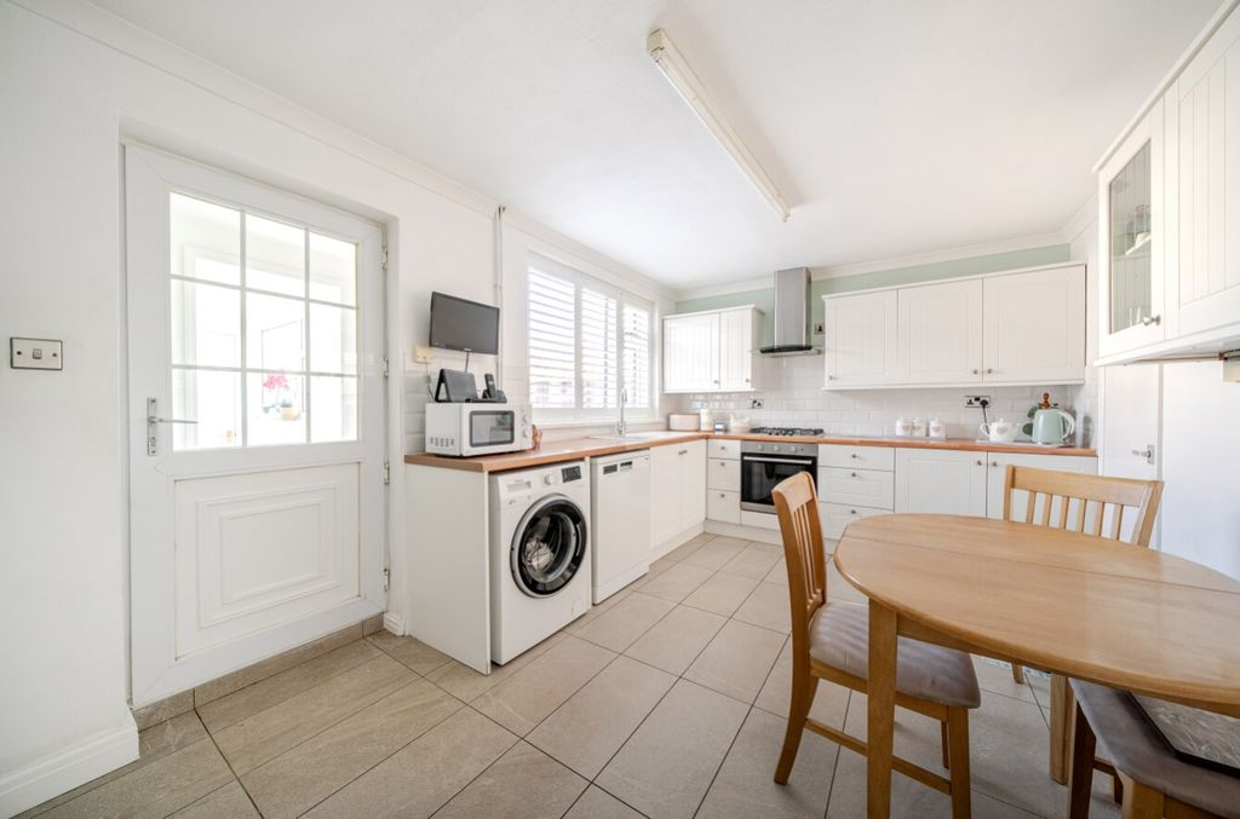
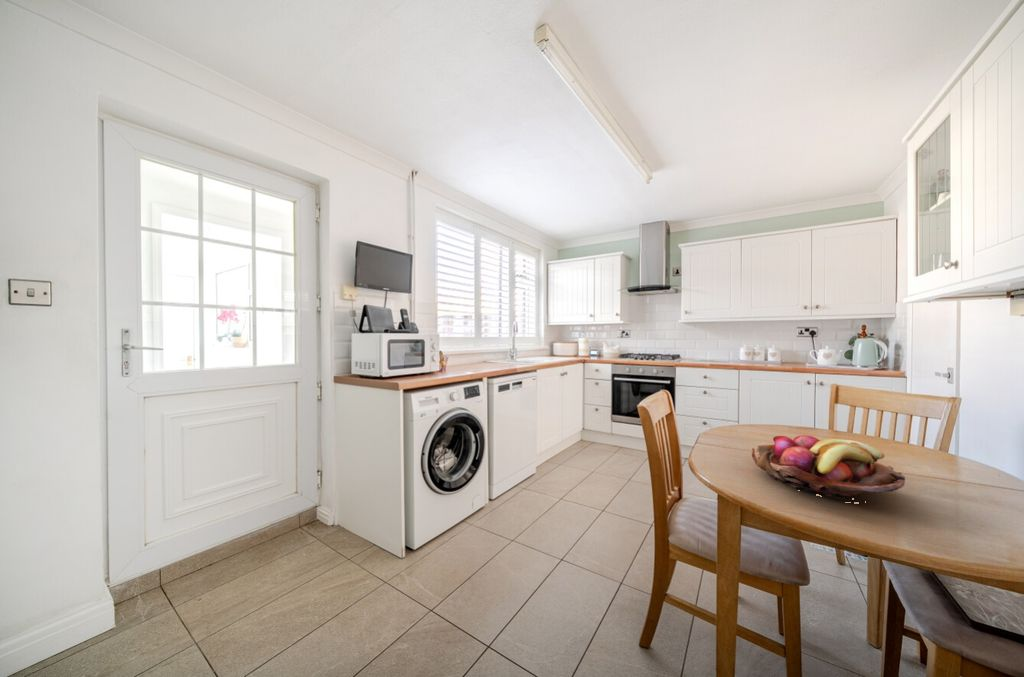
+ fruit basket [751,434,906,505]
